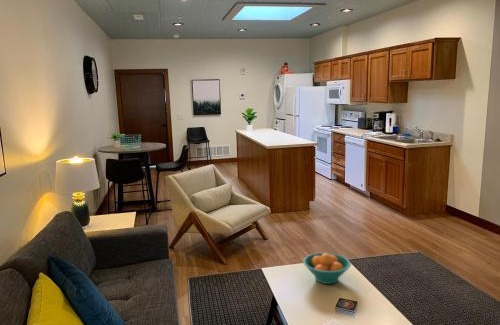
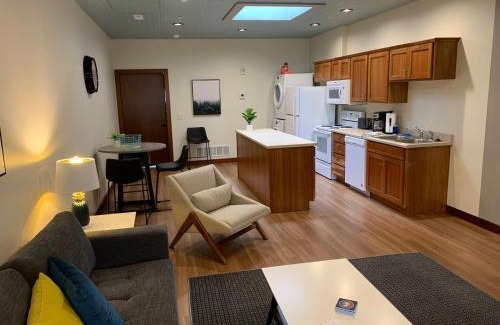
- fruit bowl [302,252,352,285]
